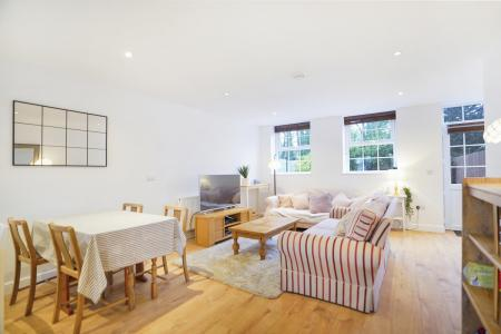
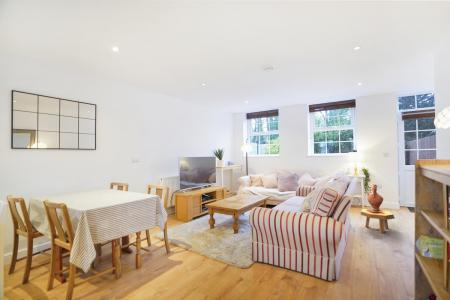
+ footstool [360,208,396,234]
+ lidded ewer [363,183,387,213]
